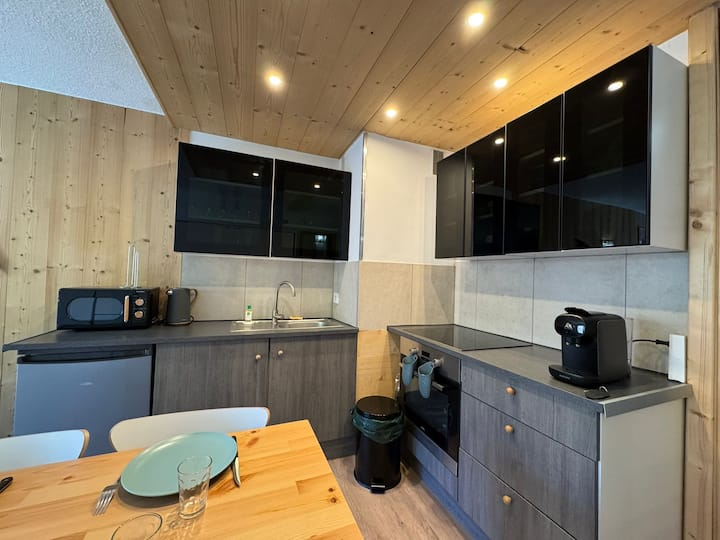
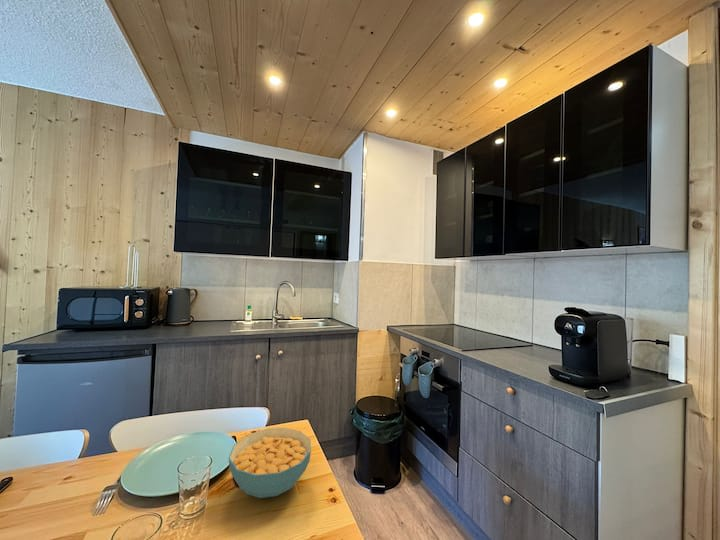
+ cereal bowl [228,427,312,499]
